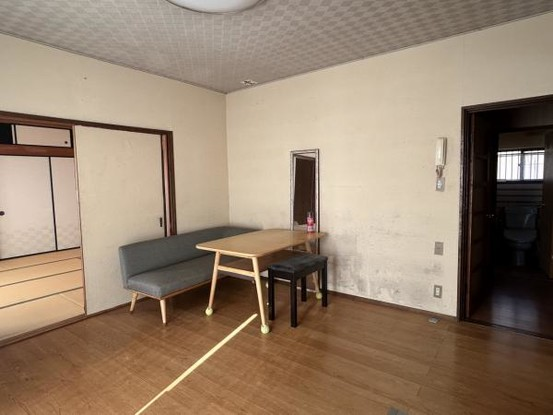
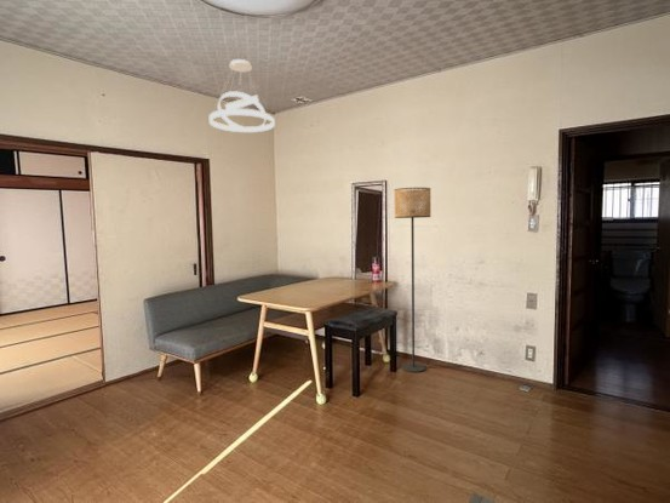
+ pendant light [208,58,276,133]
+ floor lamp [394,187,433,373]
